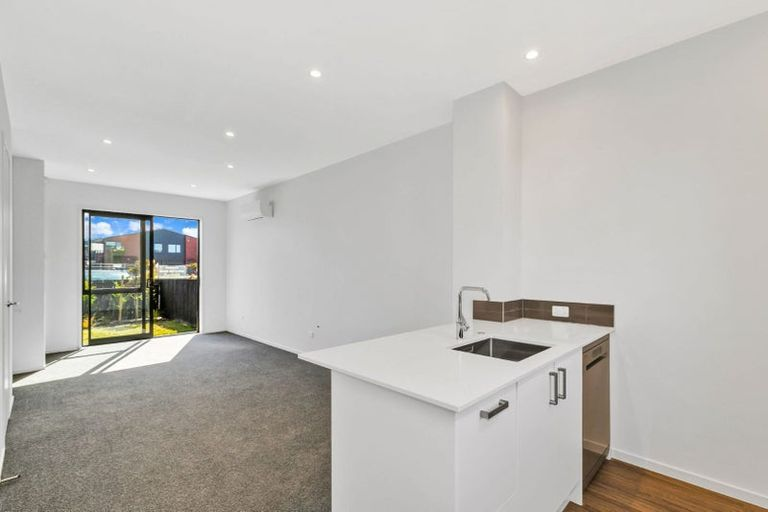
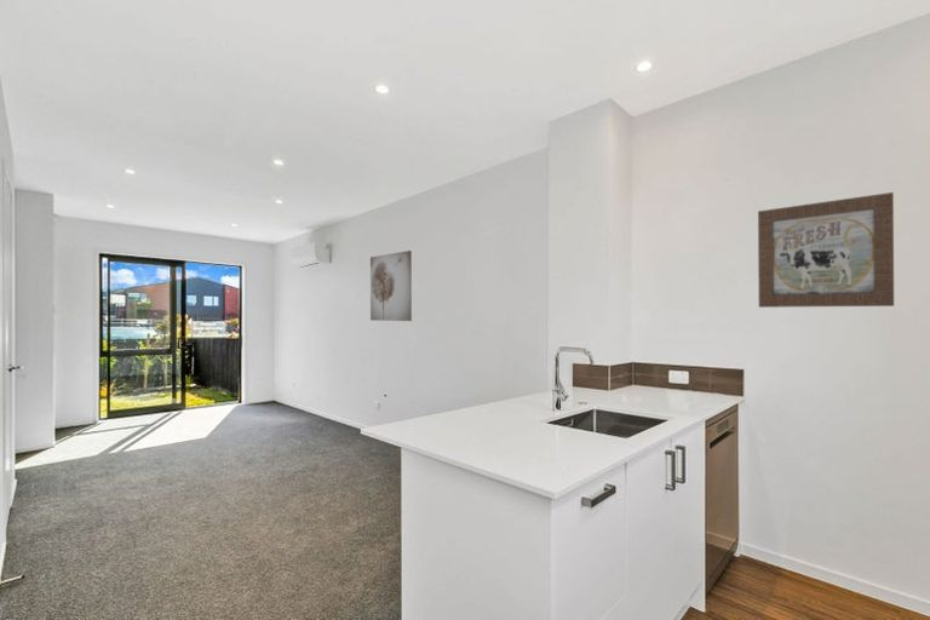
+ wall art [757,191,895,309]
+ wall art [369,249,413,322]
